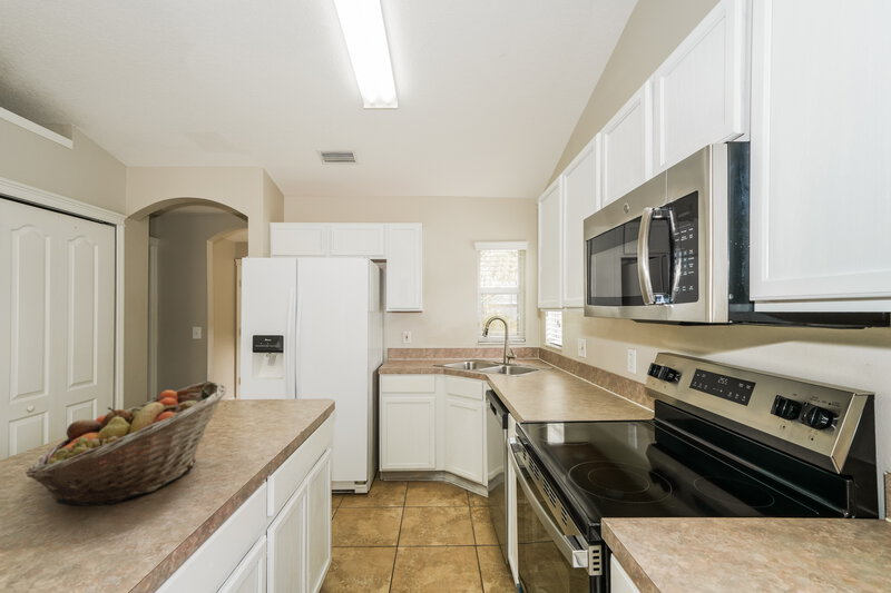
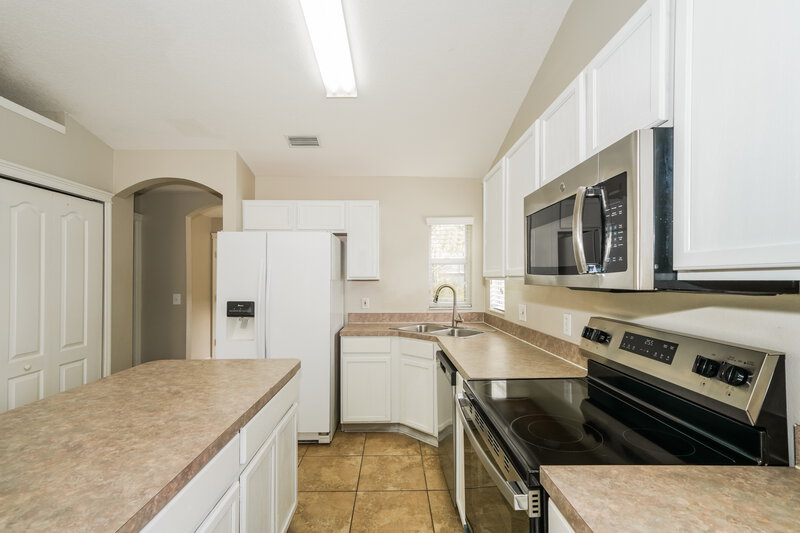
- fruit basket [25,380,227,507]
